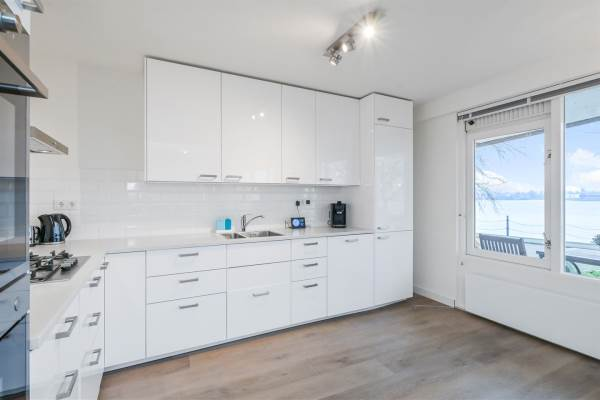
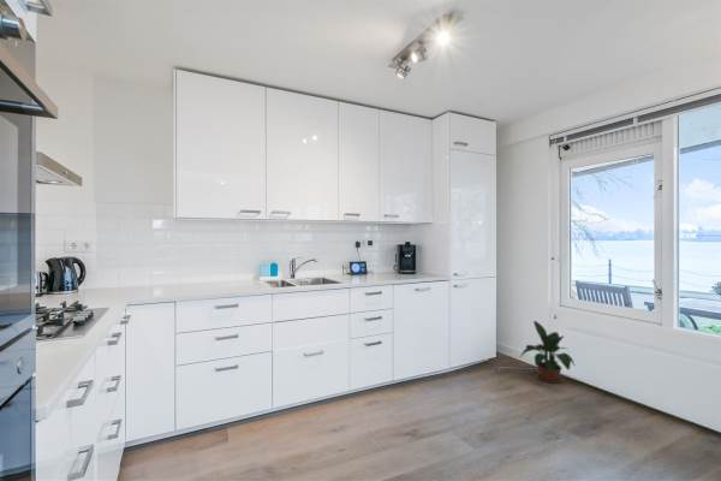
+ potted plant [518,320,576,385]
